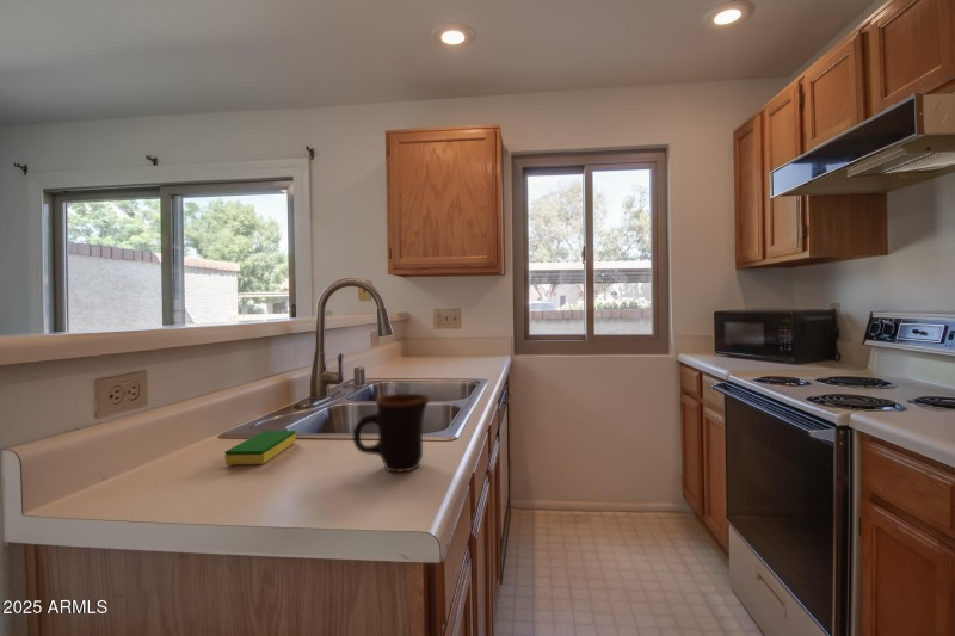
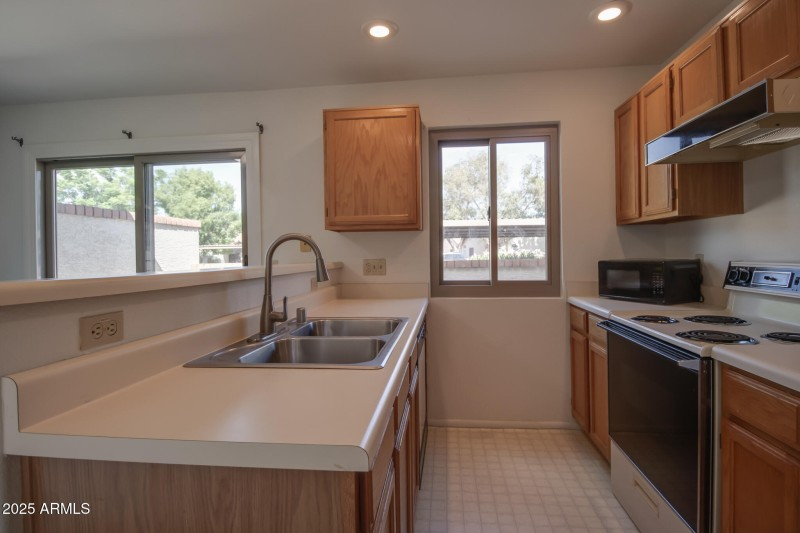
- dish sponge [223,430,297,465]
- mug [352,393,431,474]
